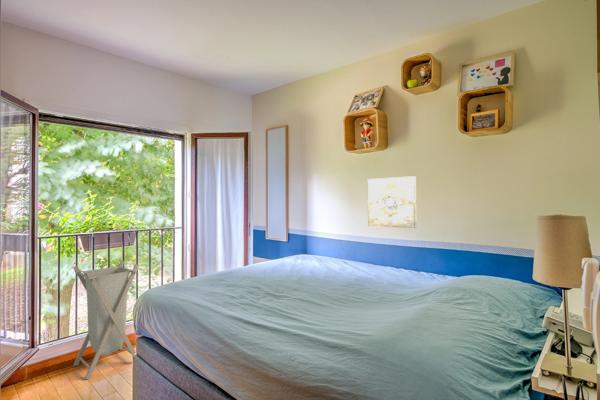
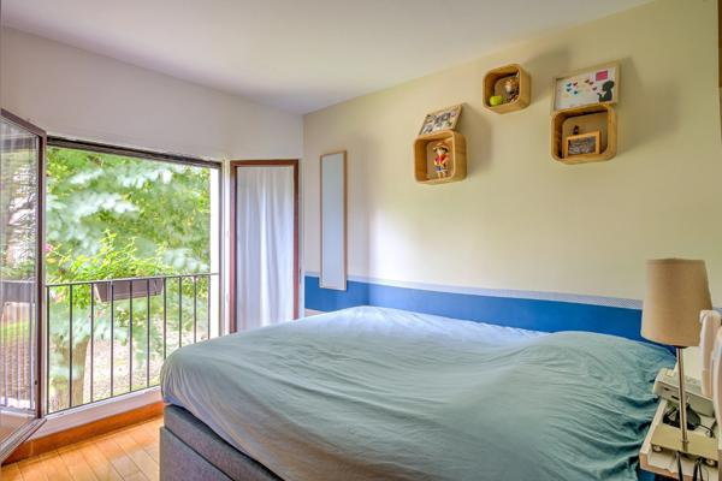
- laundry hamper [72,259,140,380]
- wall art [367,175,417,229]
